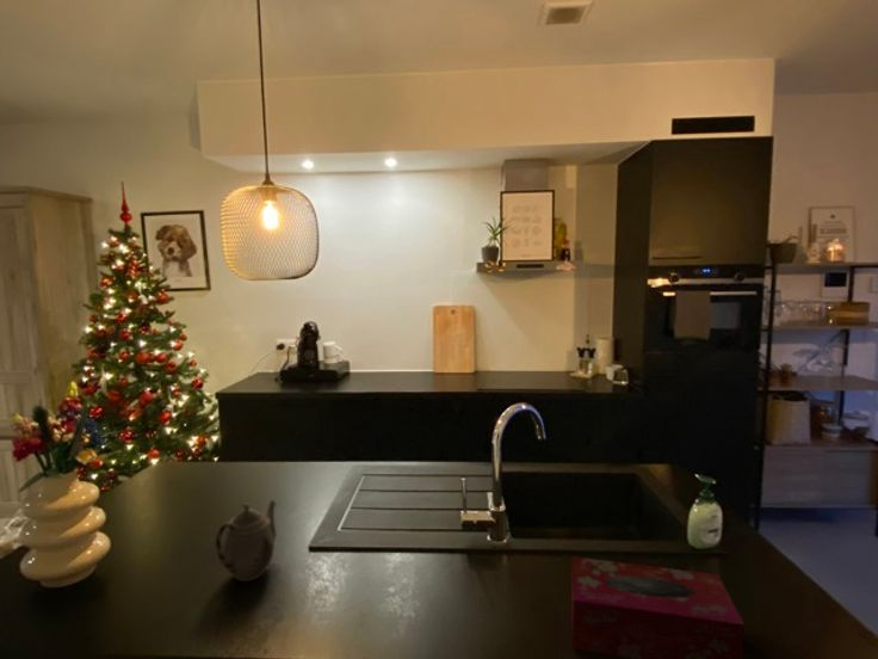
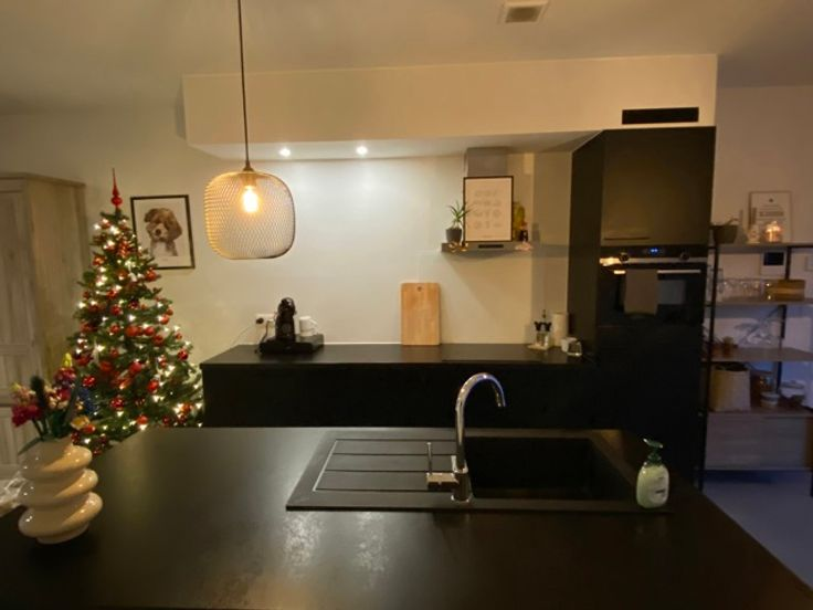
- teapot [215,499,278,583]
- tissue box [570,555,746,659]
